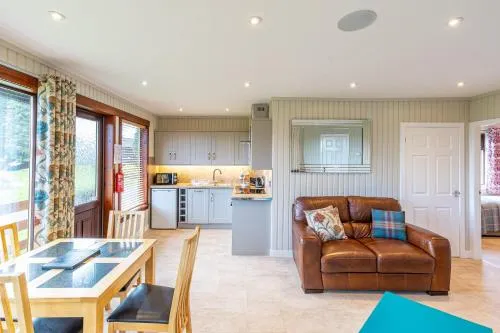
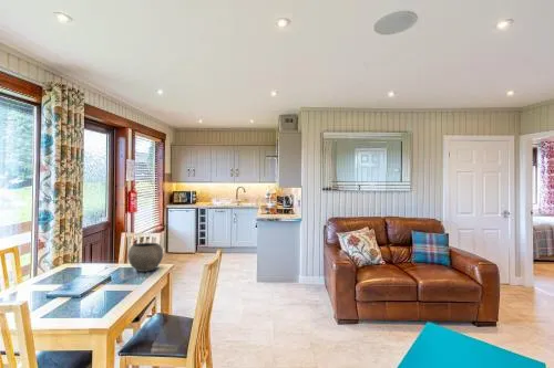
+ bowl [126,242,164,273]
